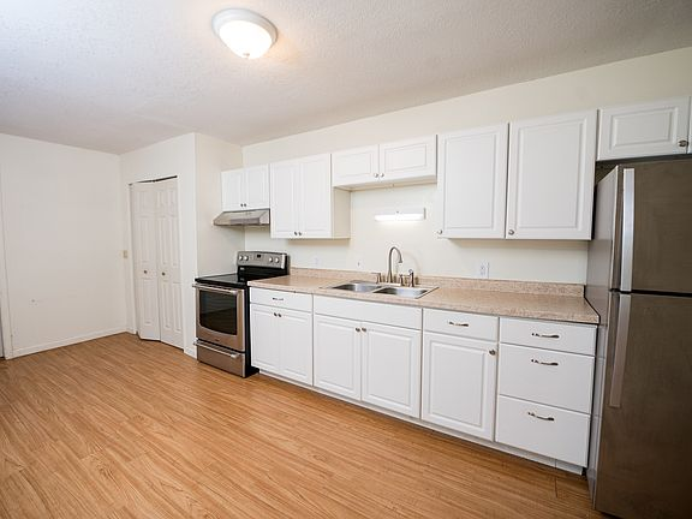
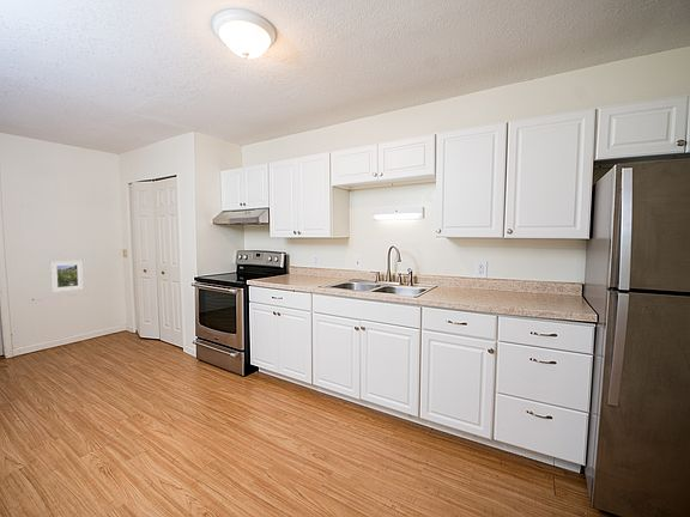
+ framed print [49,260,85,293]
